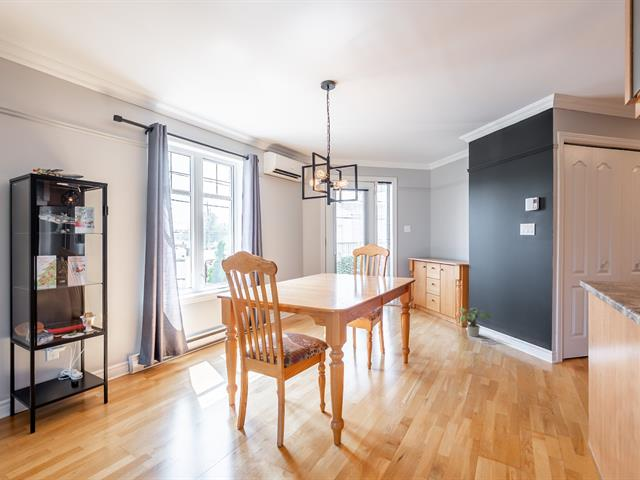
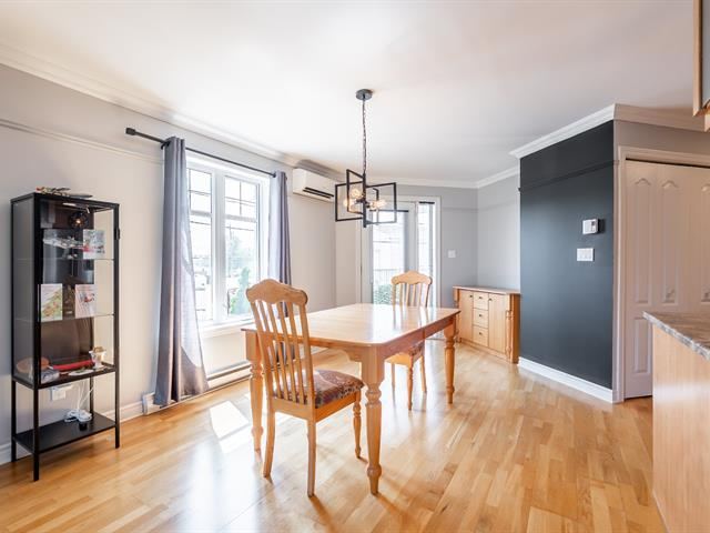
- potted plant [456,307,492,338]
